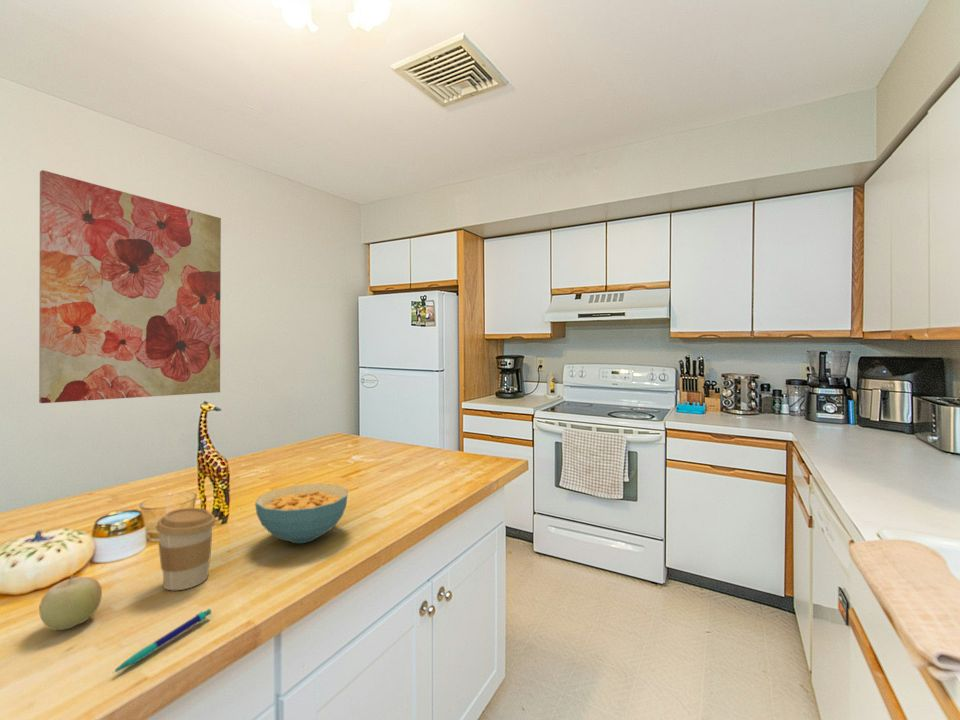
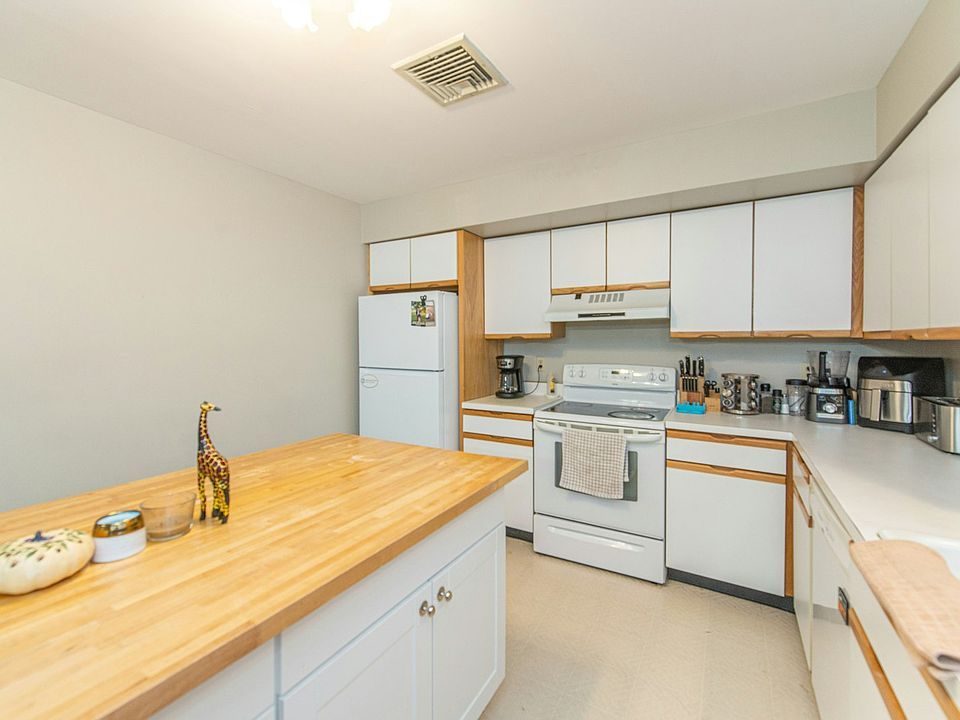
- cereal bowl [254,483,349,544]
- coffee cup [155,507,216,591]
- pen [111,608,212,674]
- fruit [38,574,103,631]
- wall art [38,169,222,404]
